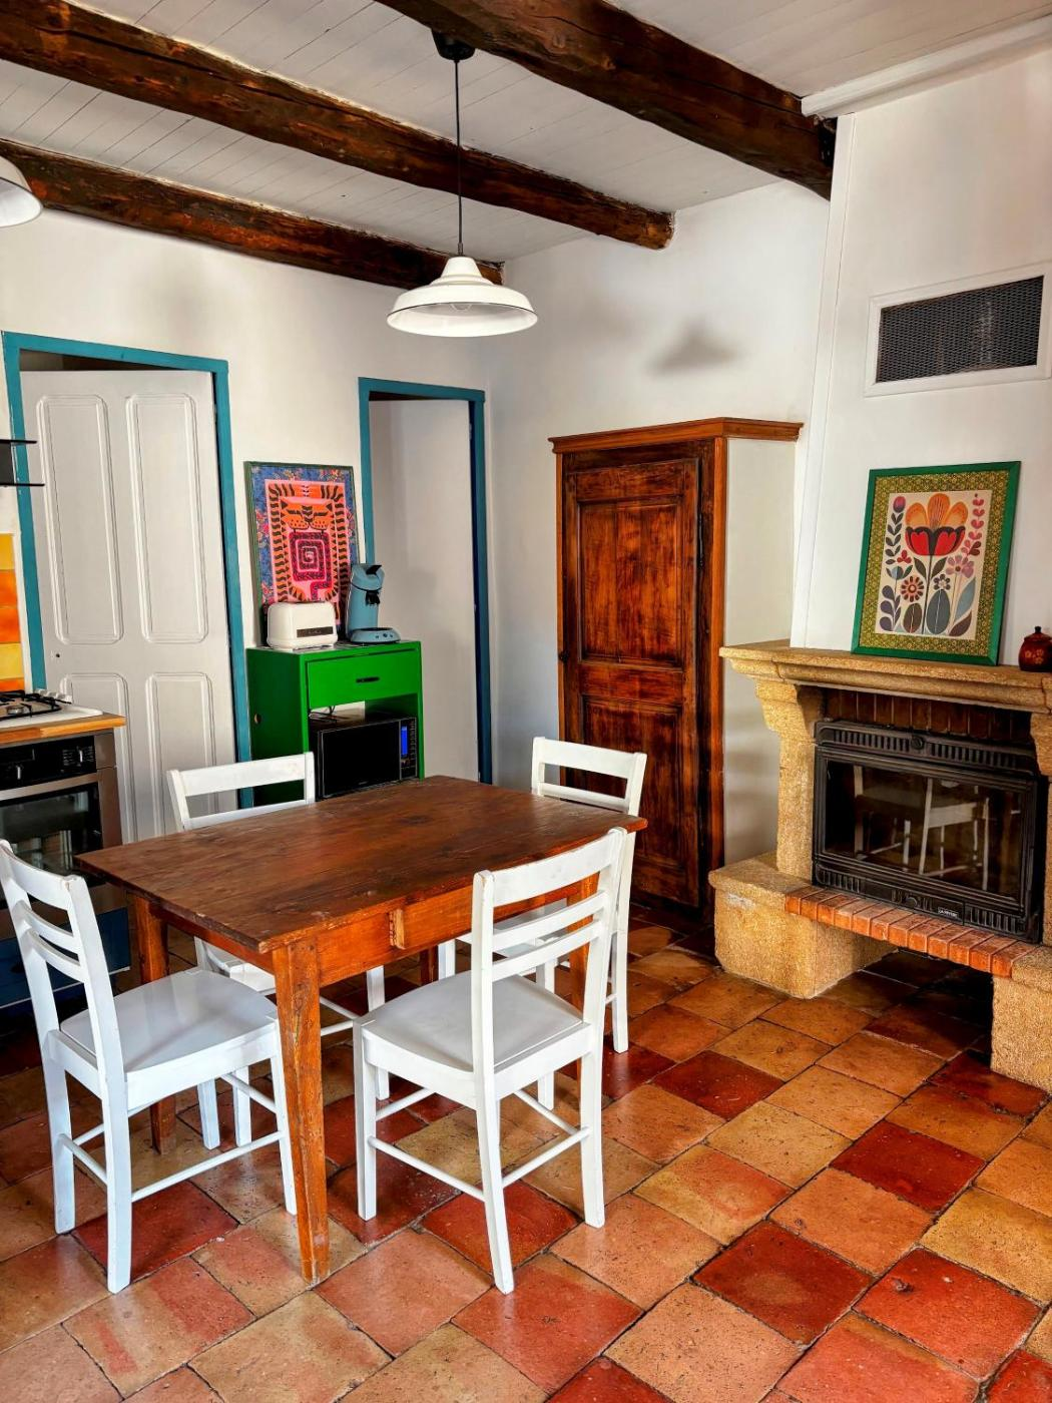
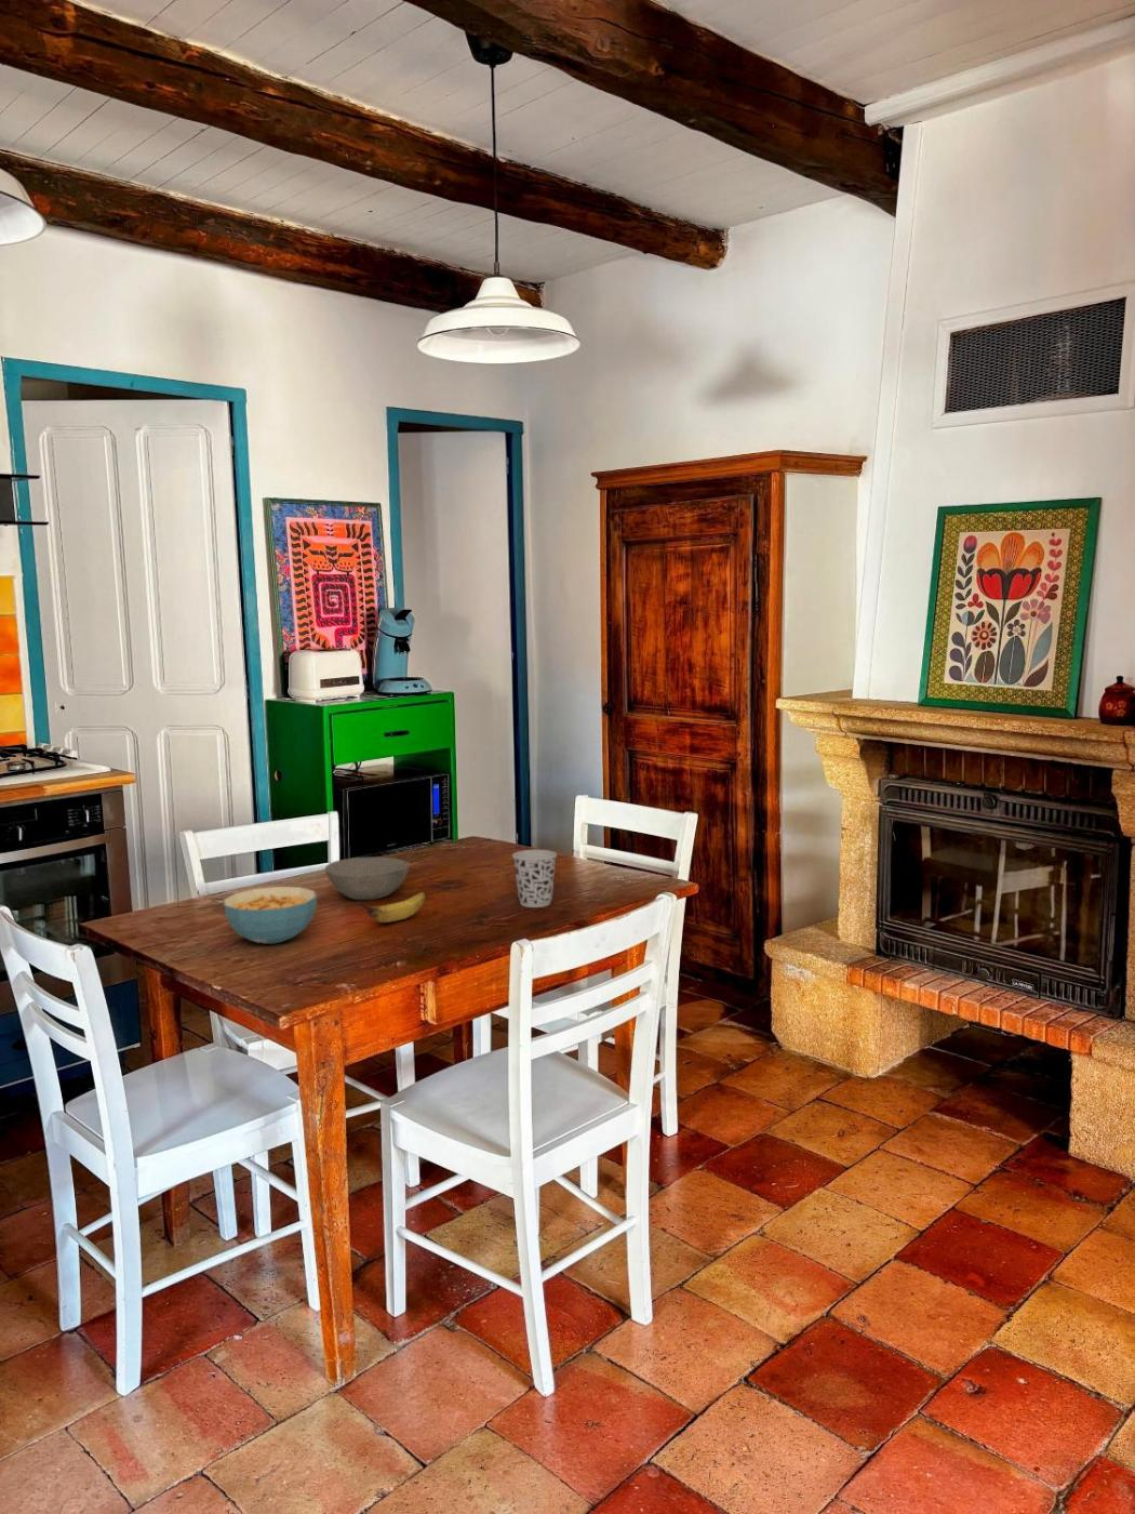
+ bowl [323,856,411,901]
+ cup [511,849,558,908]
+ cereal bowl [223,886,318,945]
+ banana [359,891,427,924]
